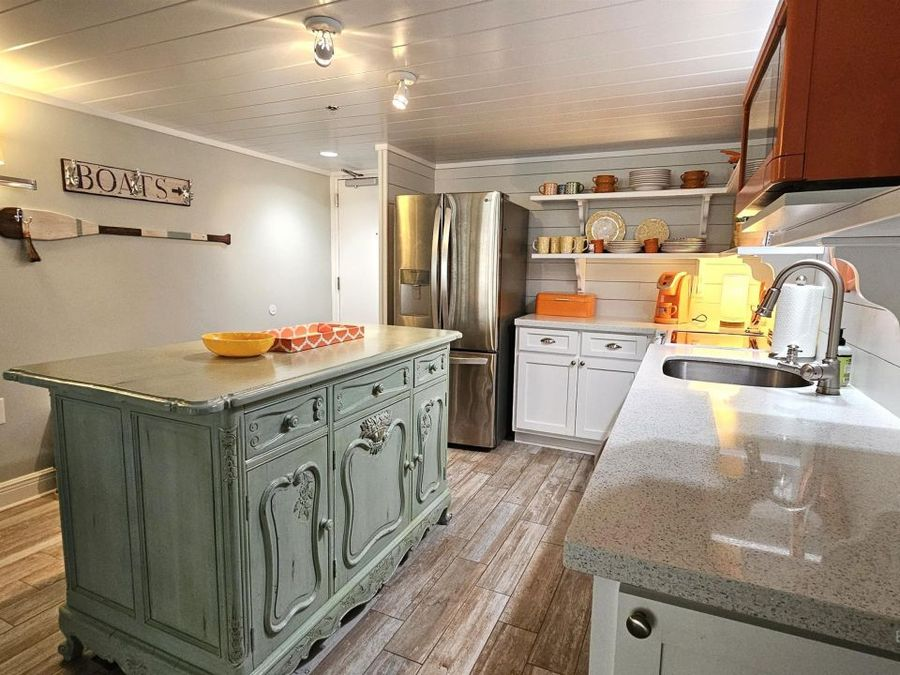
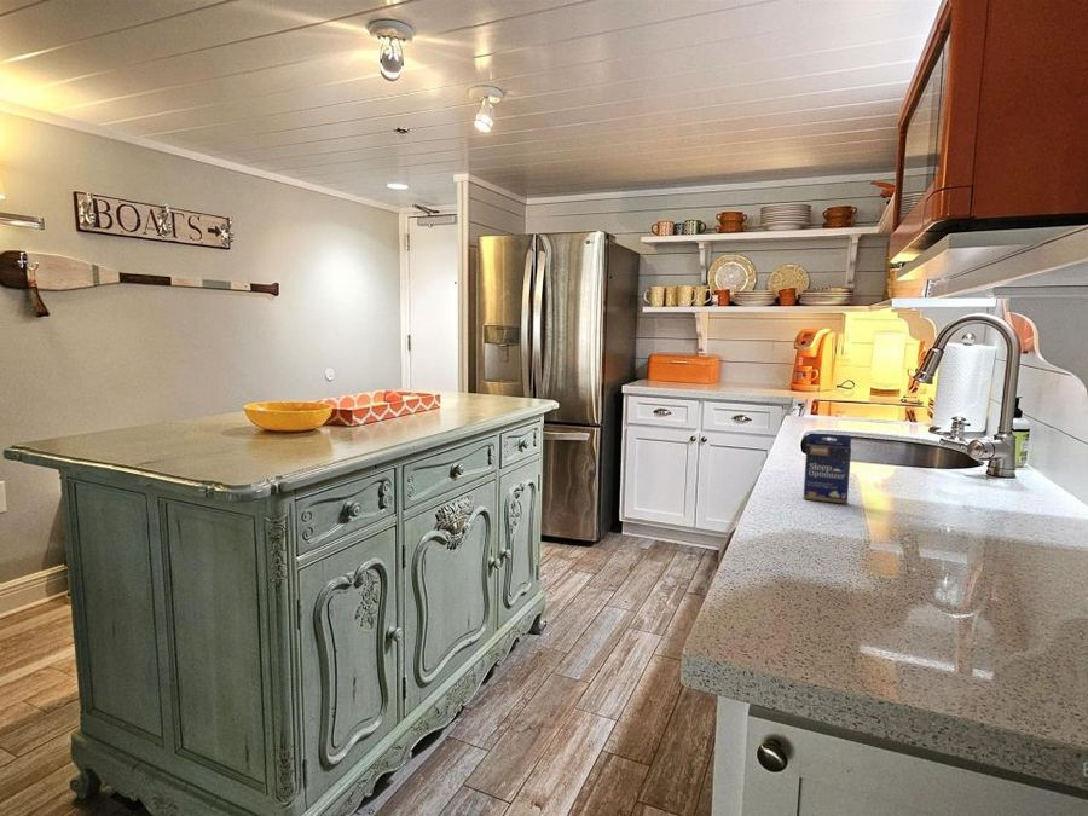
+ small box [801,432,852,505]
